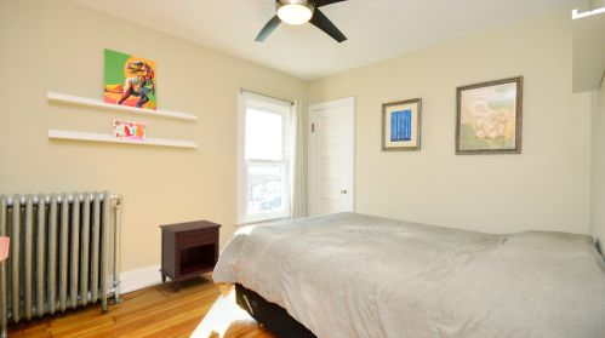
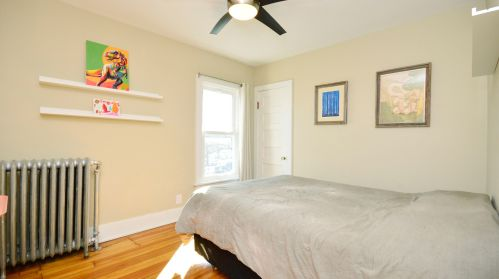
- nightstand [158,219,223,294]
